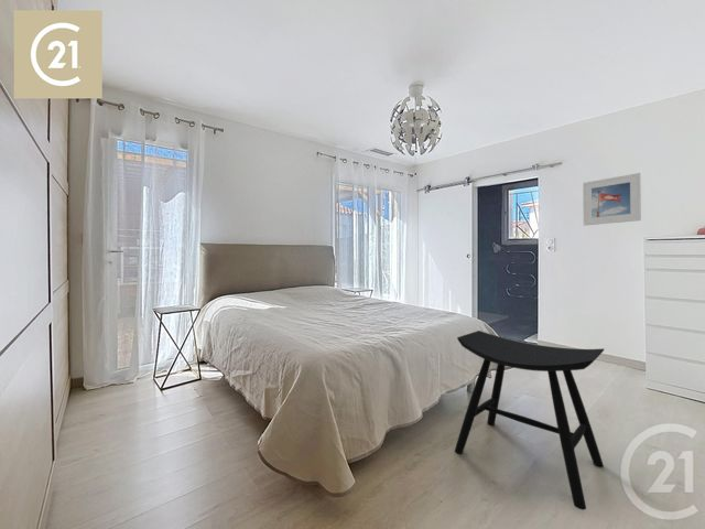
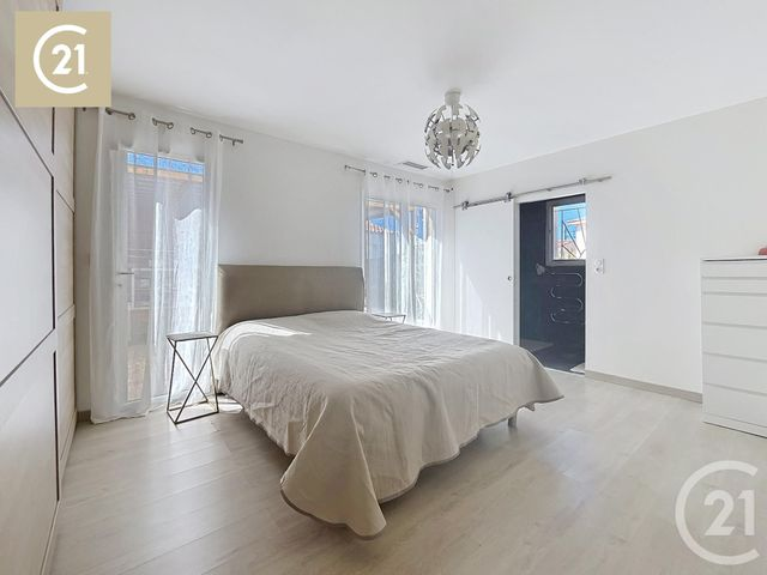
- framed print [582,172,642,227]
- stool [454,330,605,511]
